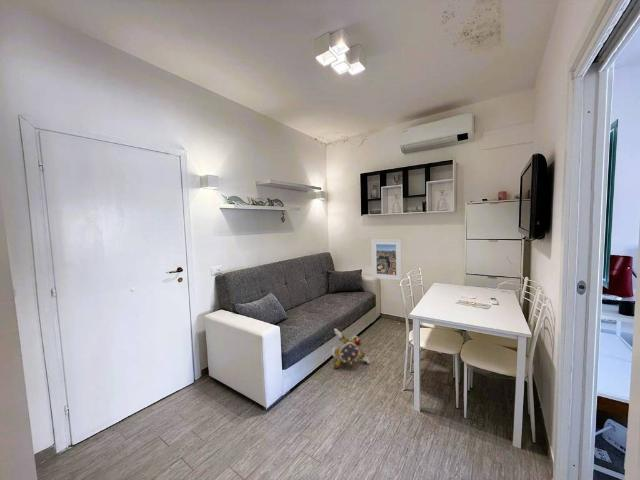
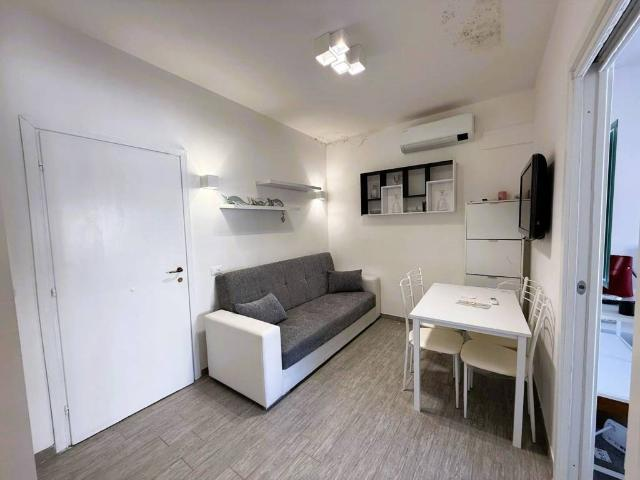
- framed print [371,238,403,282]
- plush toy [331,328,371,370]
